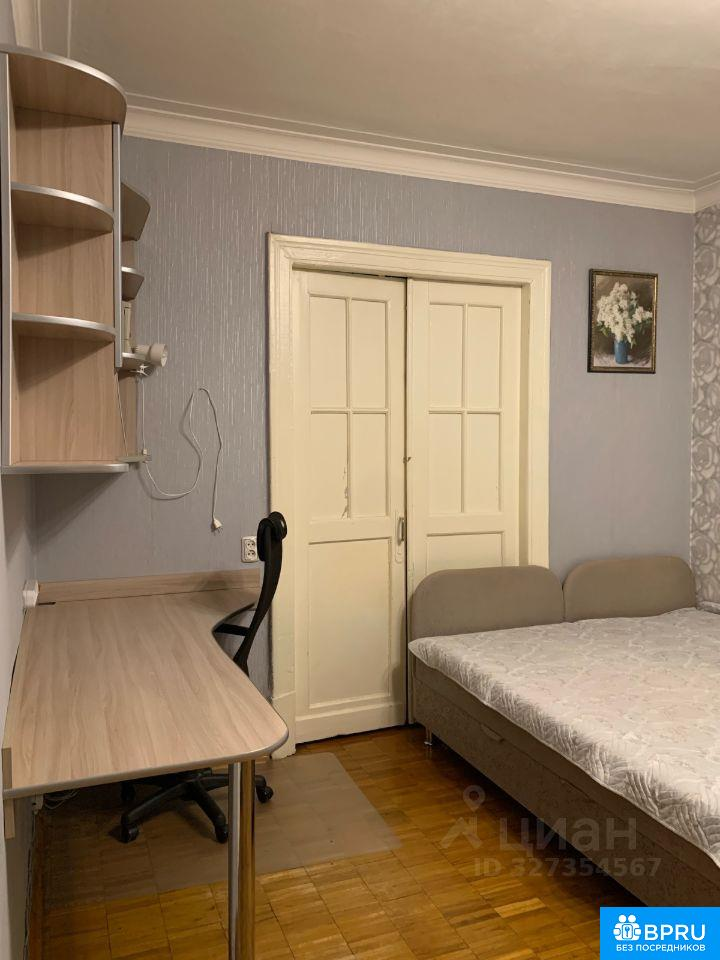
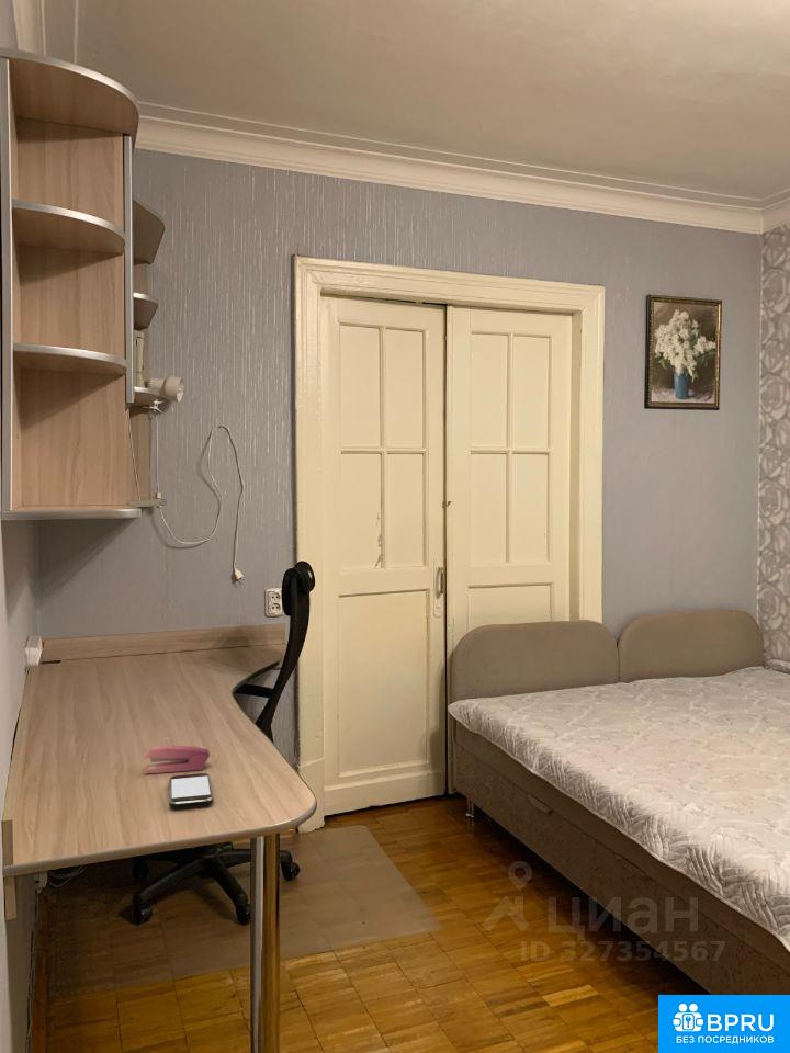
+ stapler [143,744,211,775]
+ smartphone [168,772,215,811]
